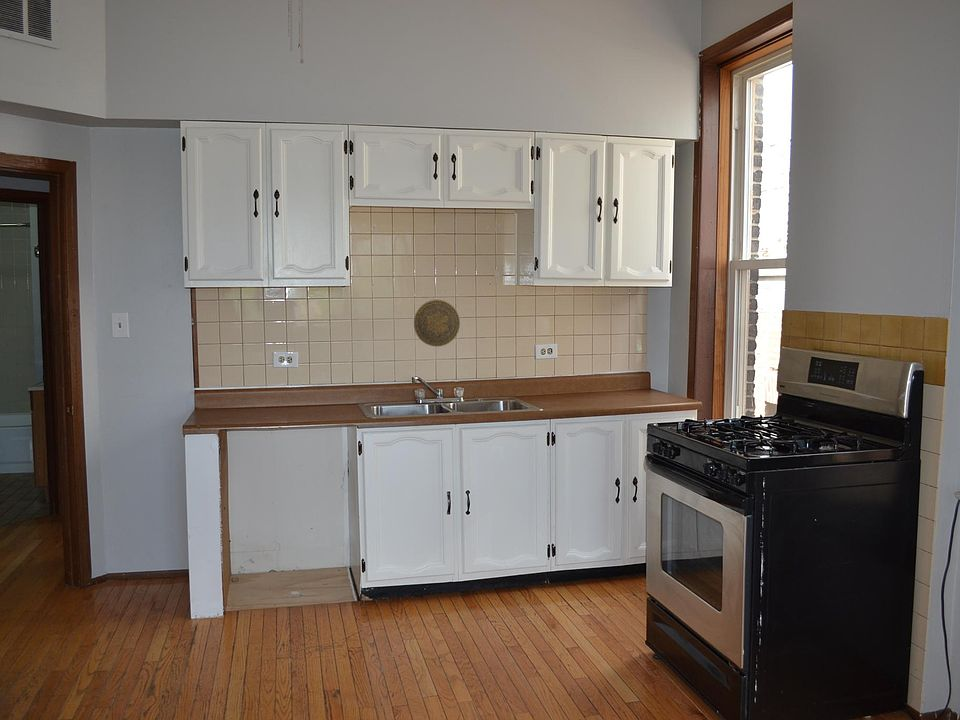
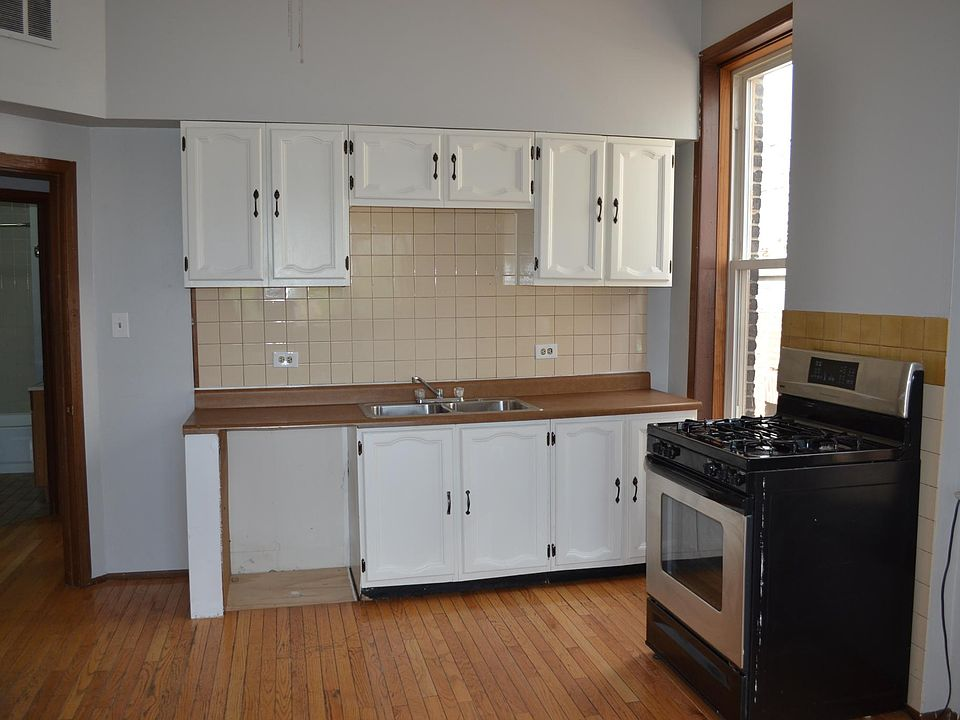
- decorative plate [413,299,461,347]
